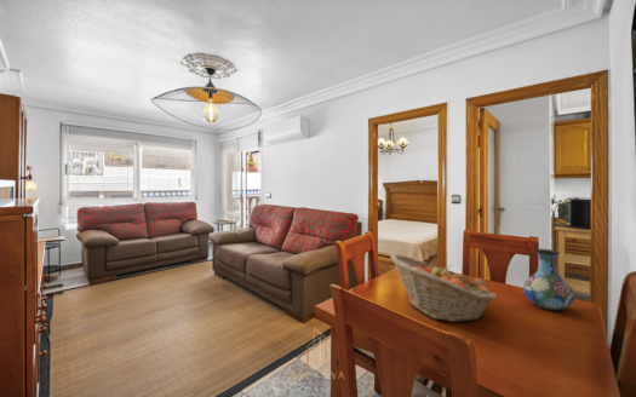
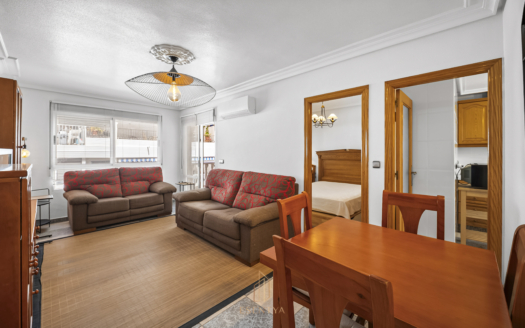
- vase [522,248,575,312]
- fruit basket [390,253,498,323]
